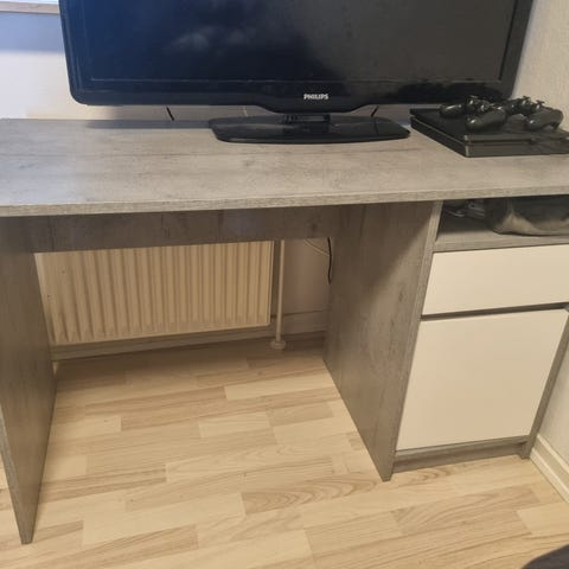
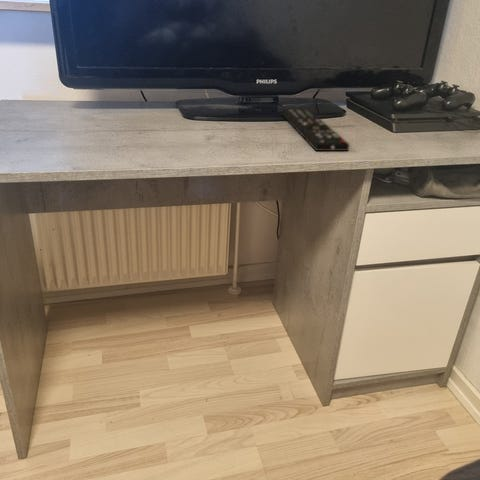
+ remote control [281,108,351,152]
